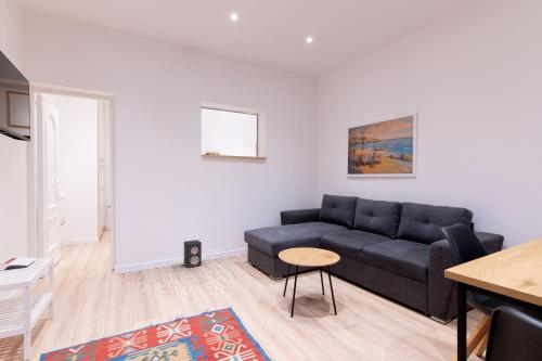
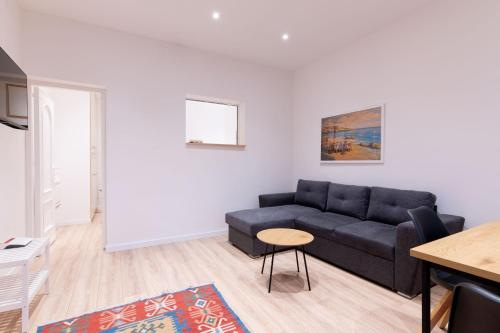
- speaker [183,238,203,269]
